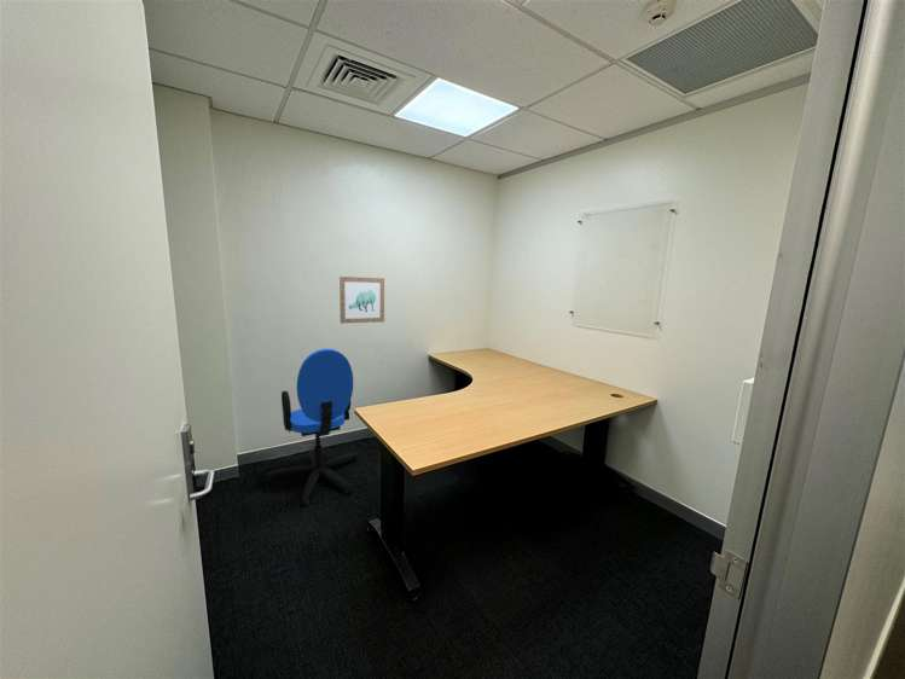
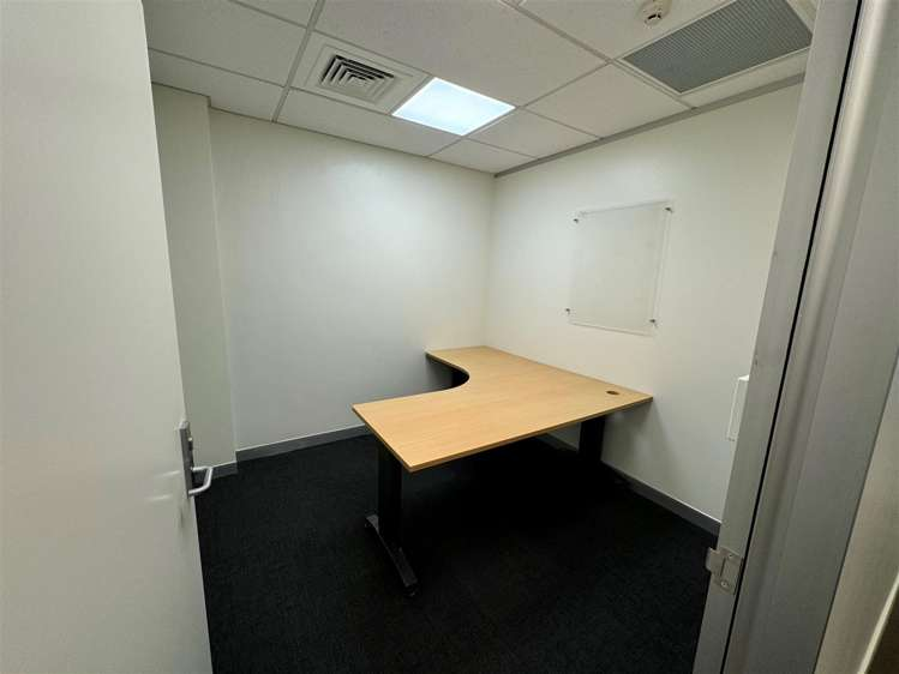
- wall art [338,275,385,325]
- office chair [265,348,360,506]
